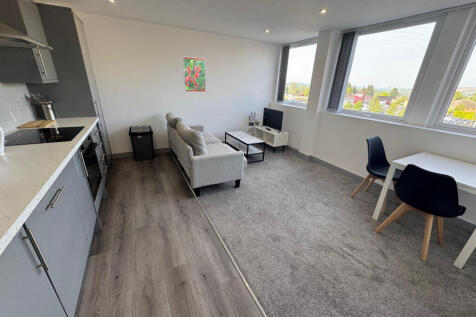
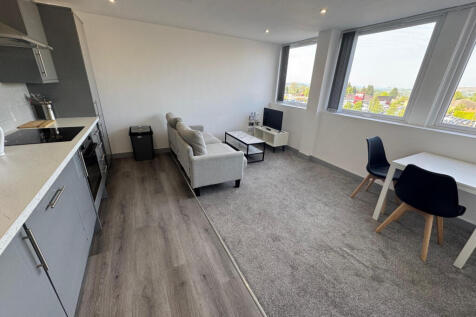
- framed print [182,56,207,93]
